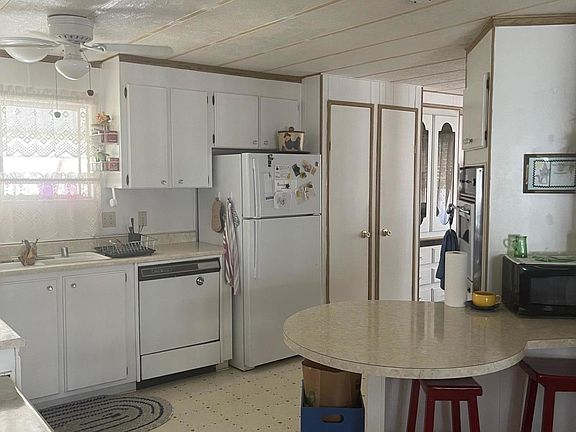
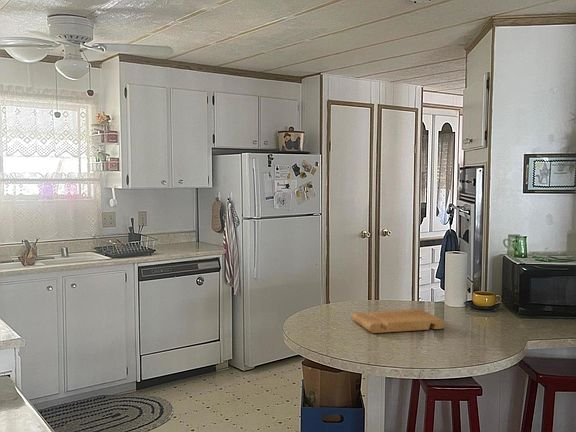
+ cutting board [351,308,446,334]
